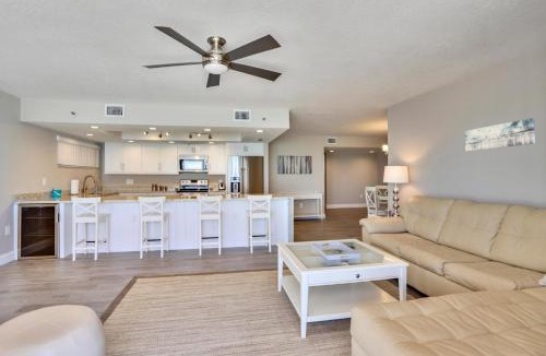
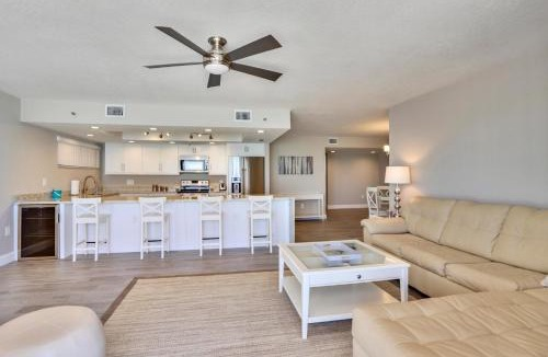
- wall art [464,117,535,152]
